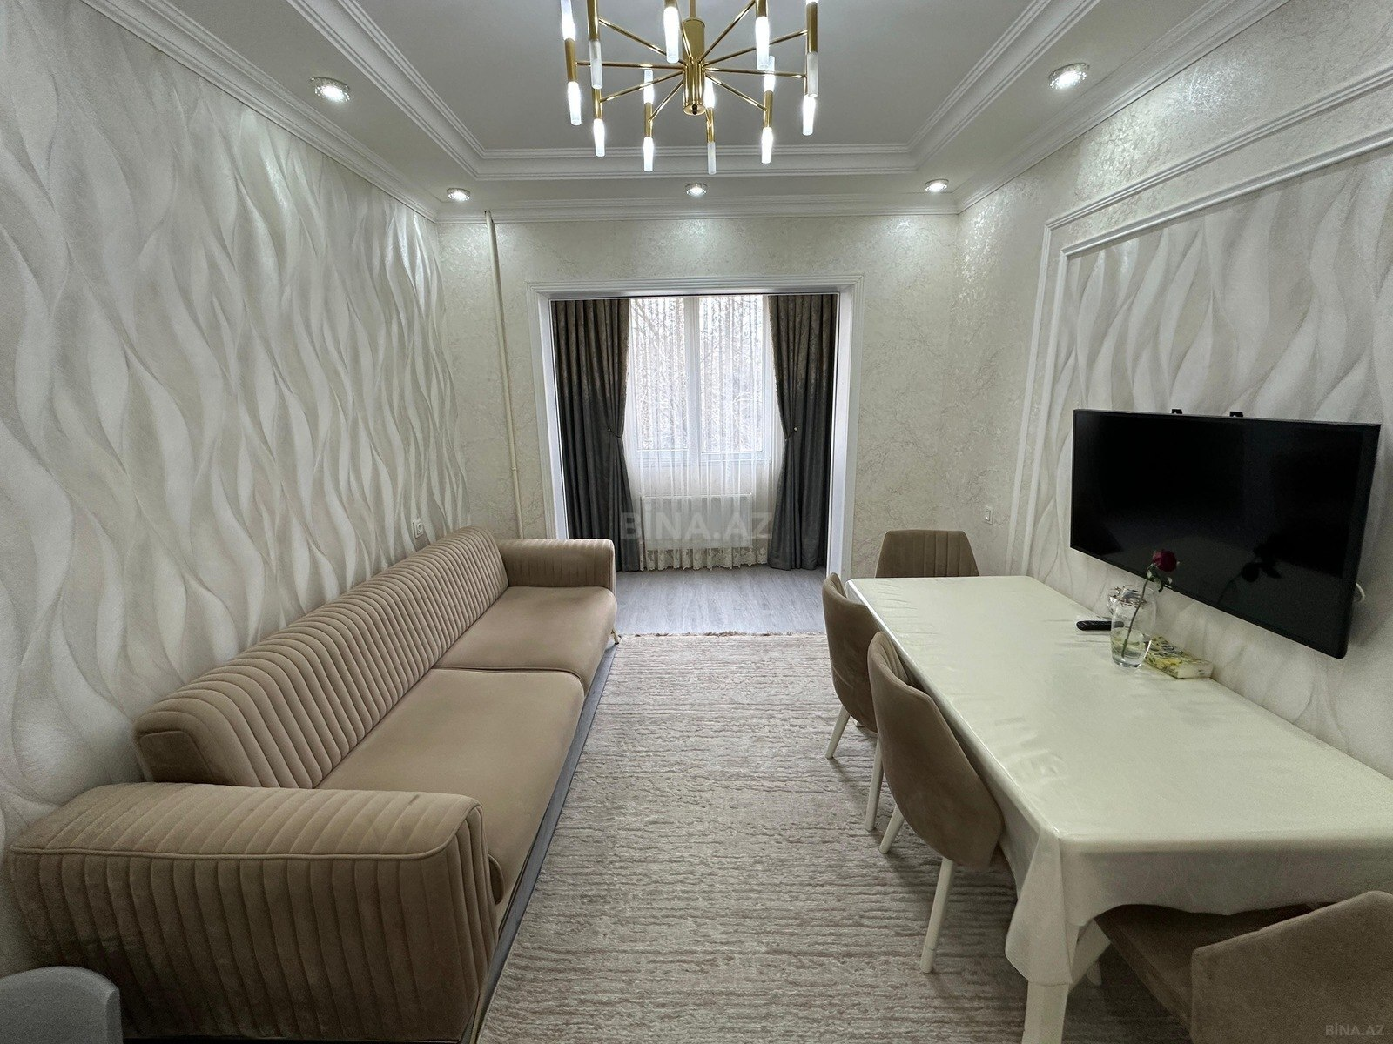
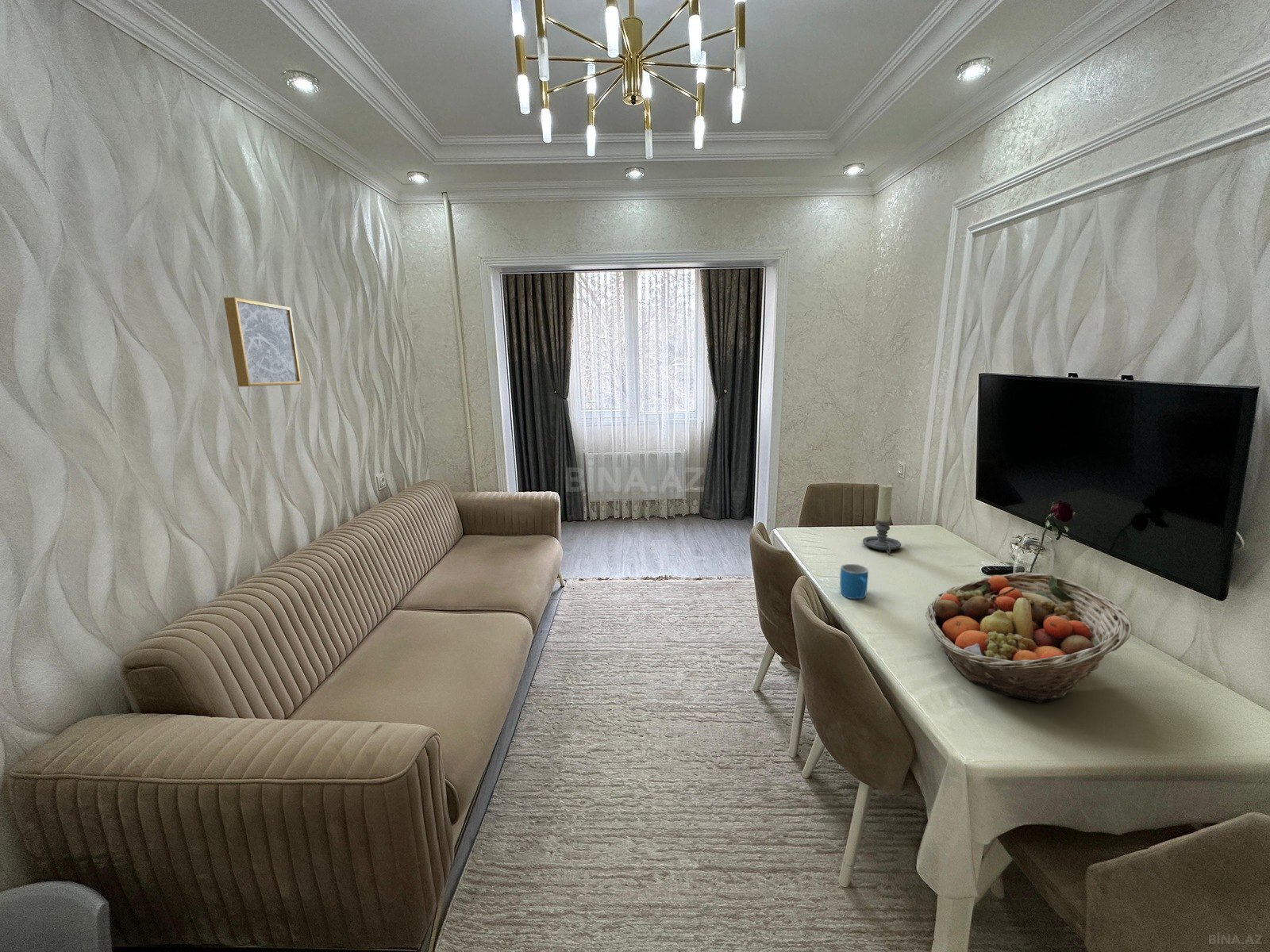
+ mug [839,563,869,600]
+ candle holder [862,483,902,555]
+ wall art [223,297,302,387]
+ fruit basket [925,572,1133,704]
